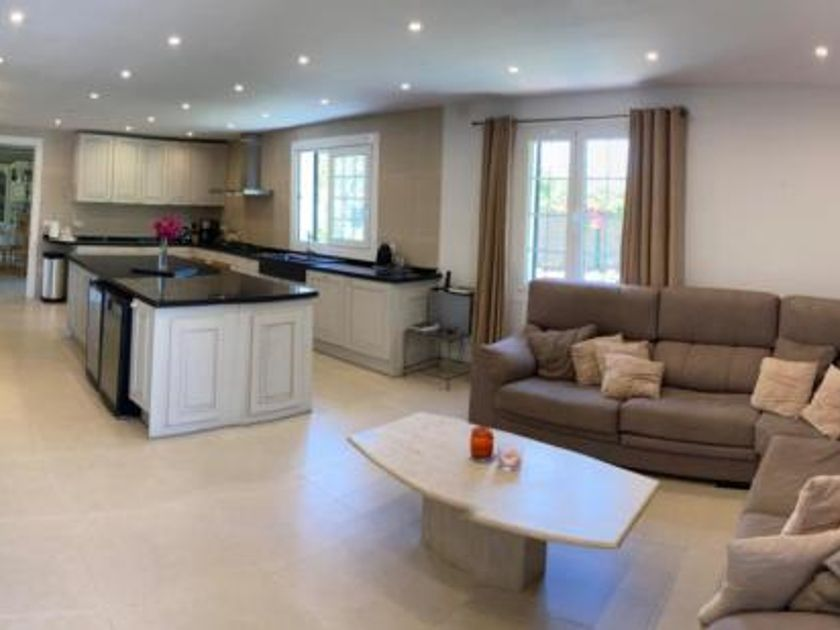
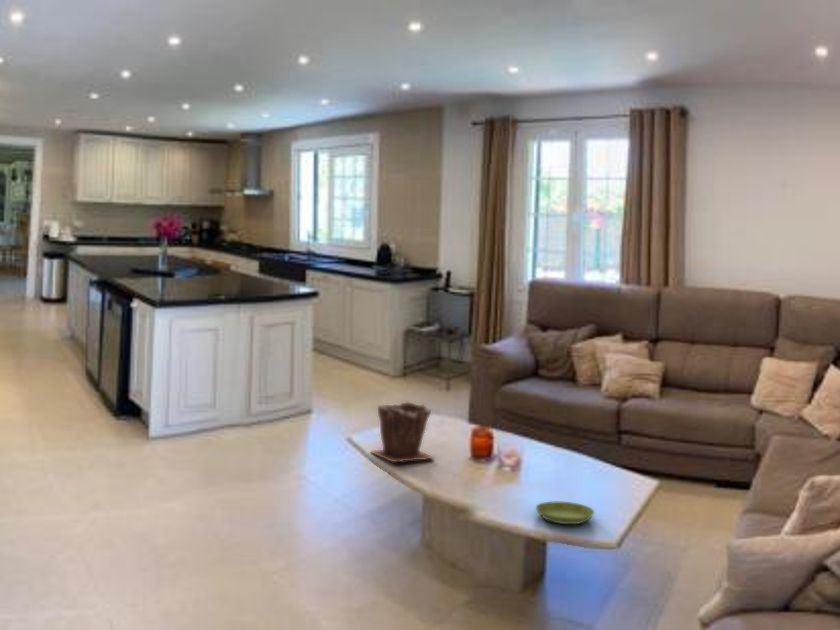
+ plant pot [370,401,436,463]
+ saucer [535,501,596,525]
